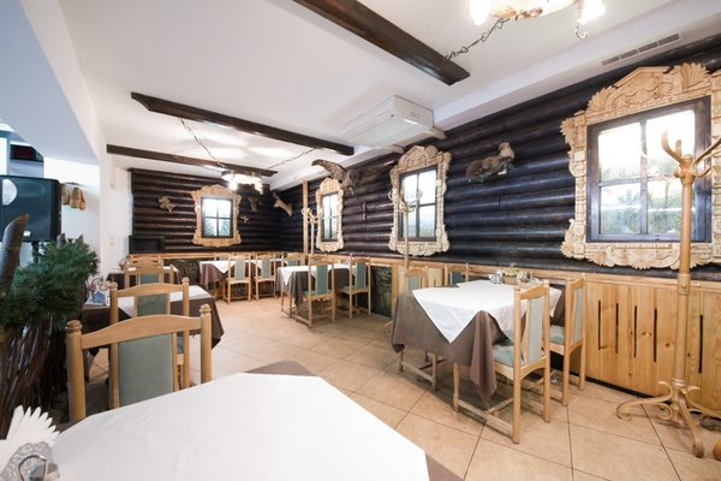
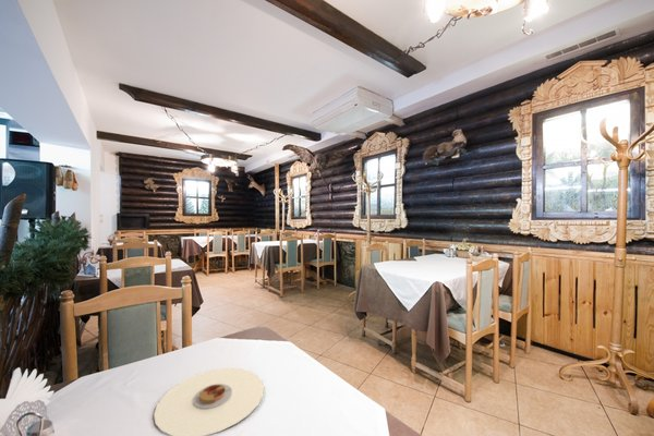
+ plate [153,367,265,436]
